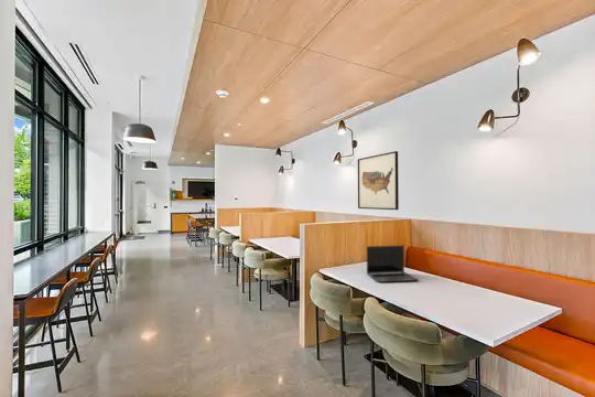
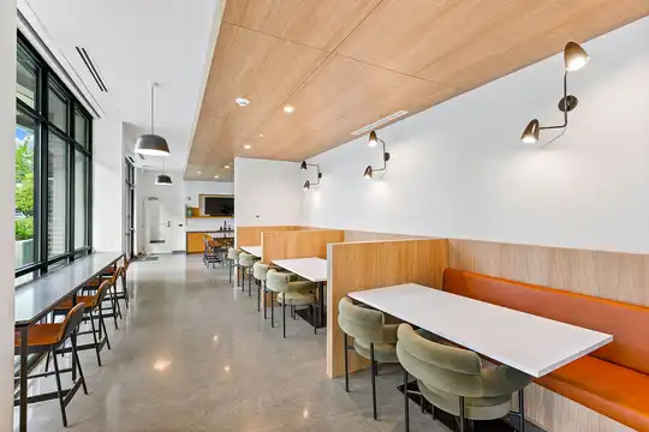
- wall art [357,150,400,211]
- laptop [366,245,420,283]
